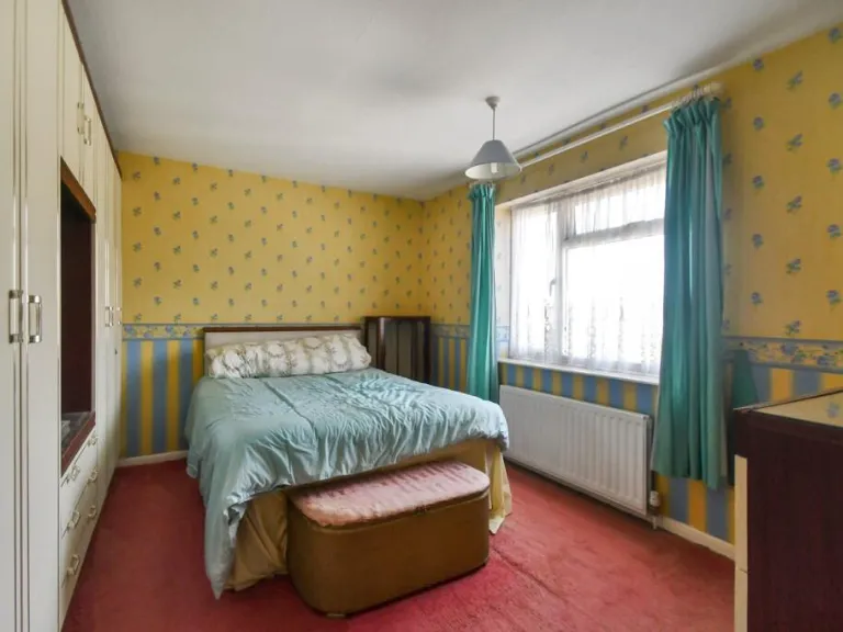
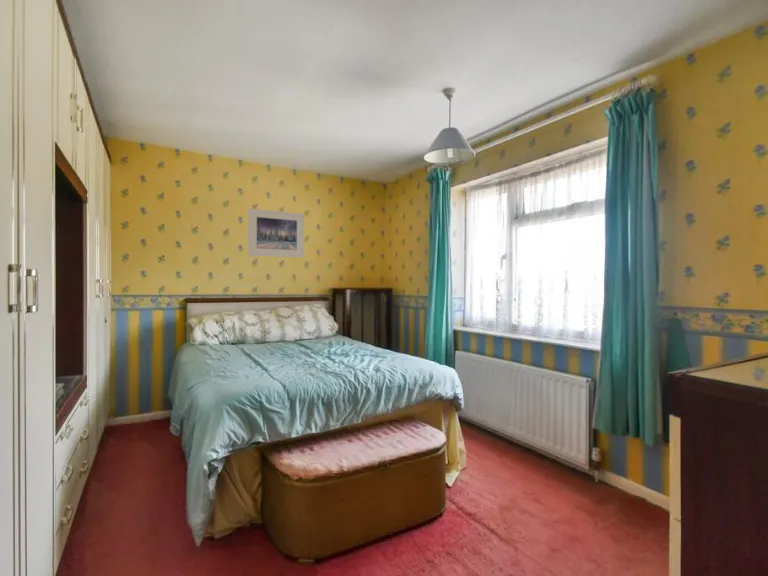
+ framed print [247,208,305,259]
